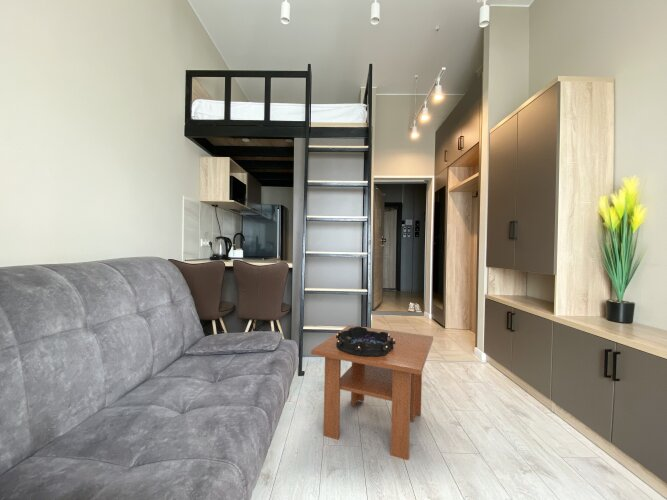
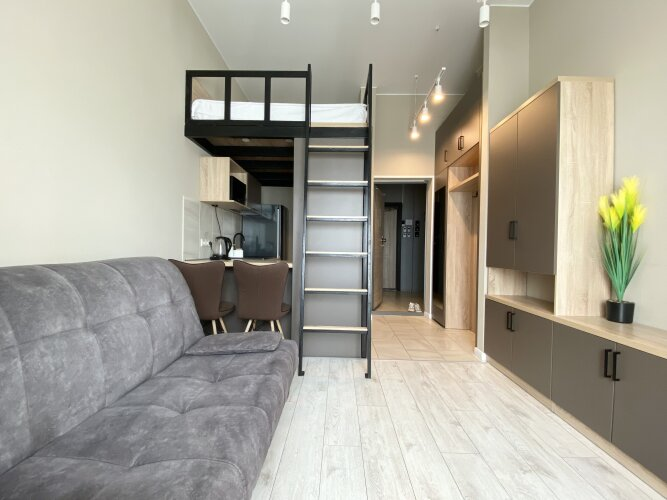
- coffee table [310,324,434,461]
- decorative bowl [336,325,396,357]
